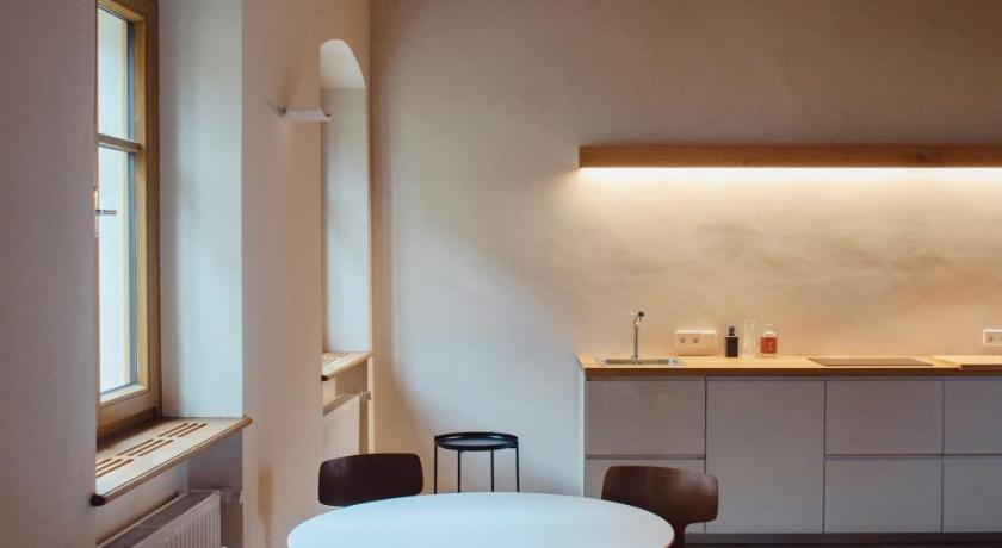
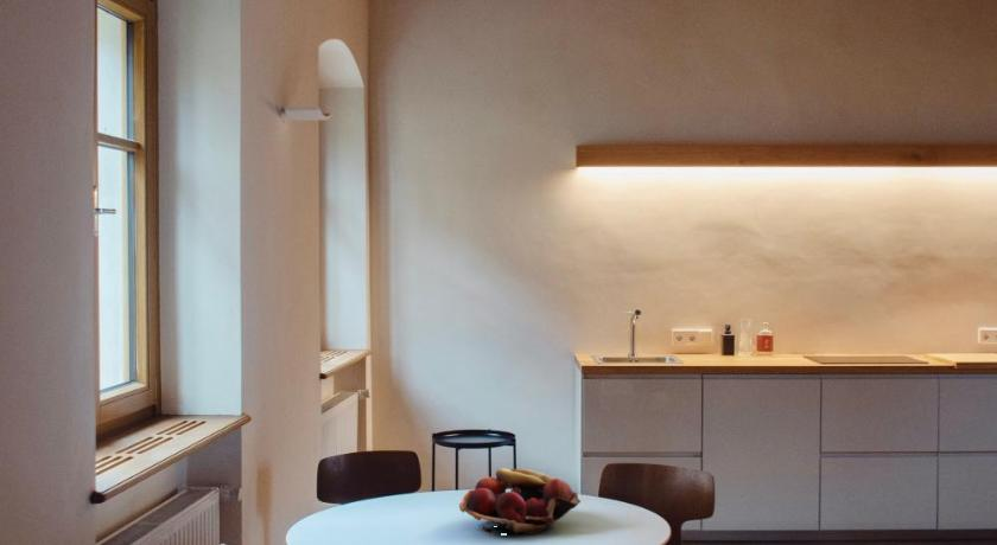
+ fruit basket [458,467,582,536]
